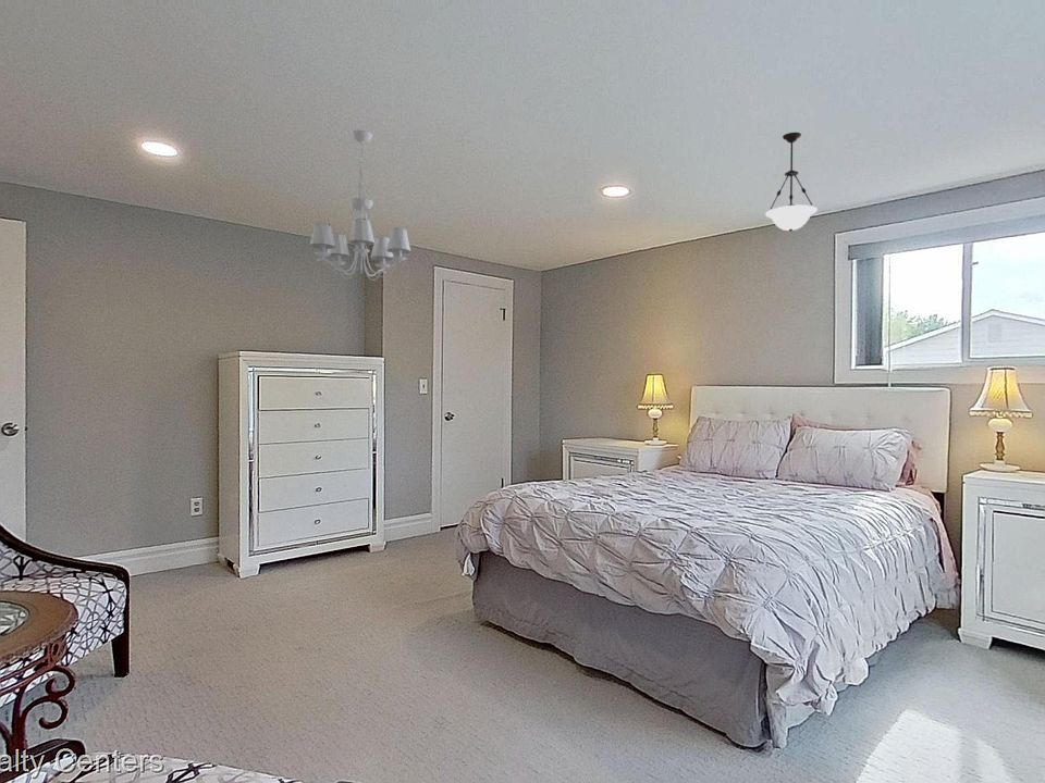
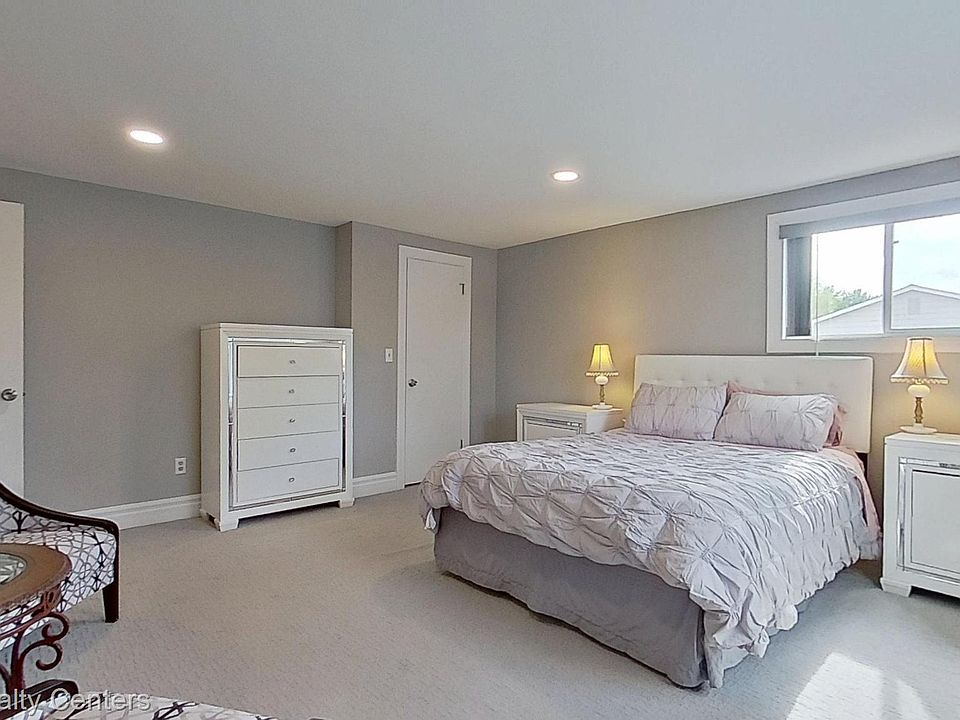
- pendant light [764,132,819,233]
- chandelier [309,128,411,282]
